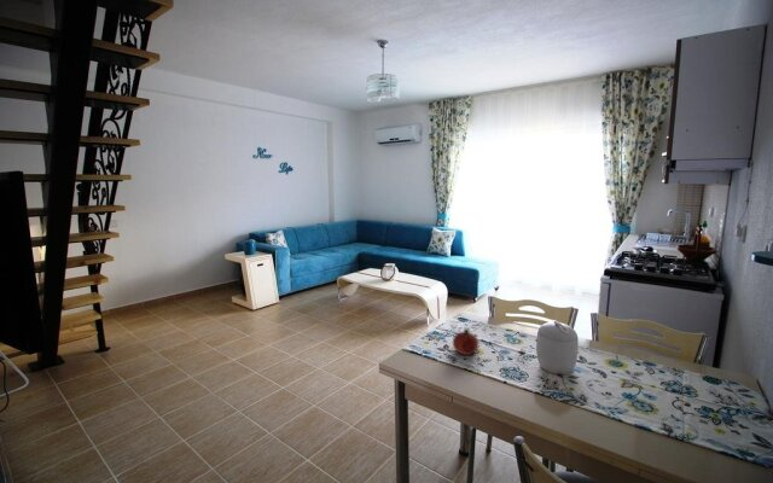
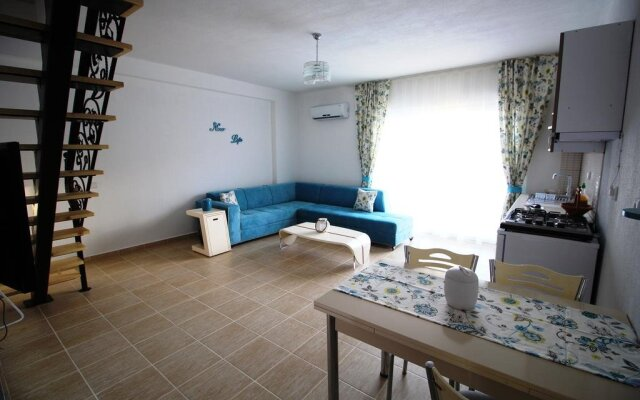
- fruit [452,326,480,356]
